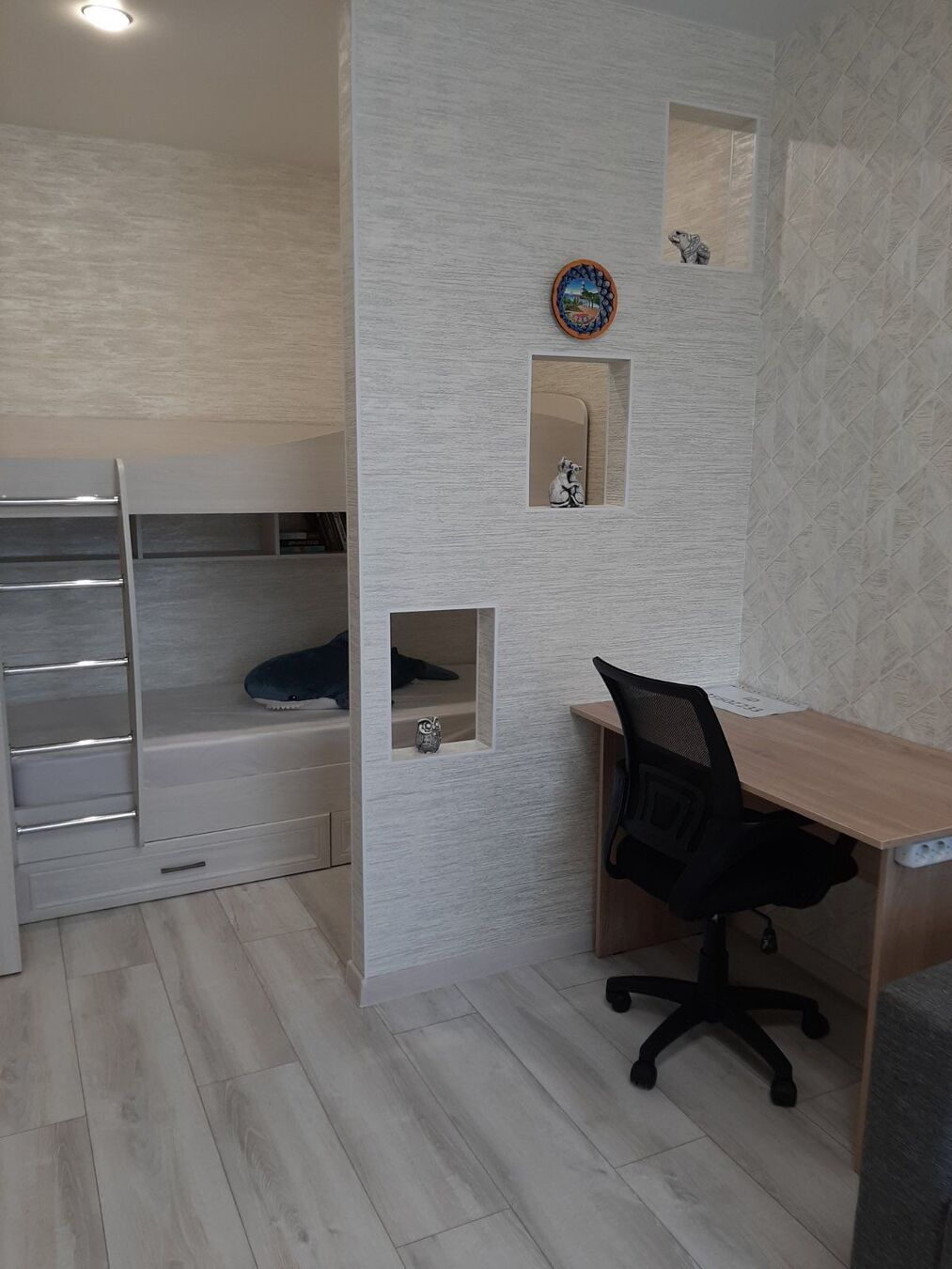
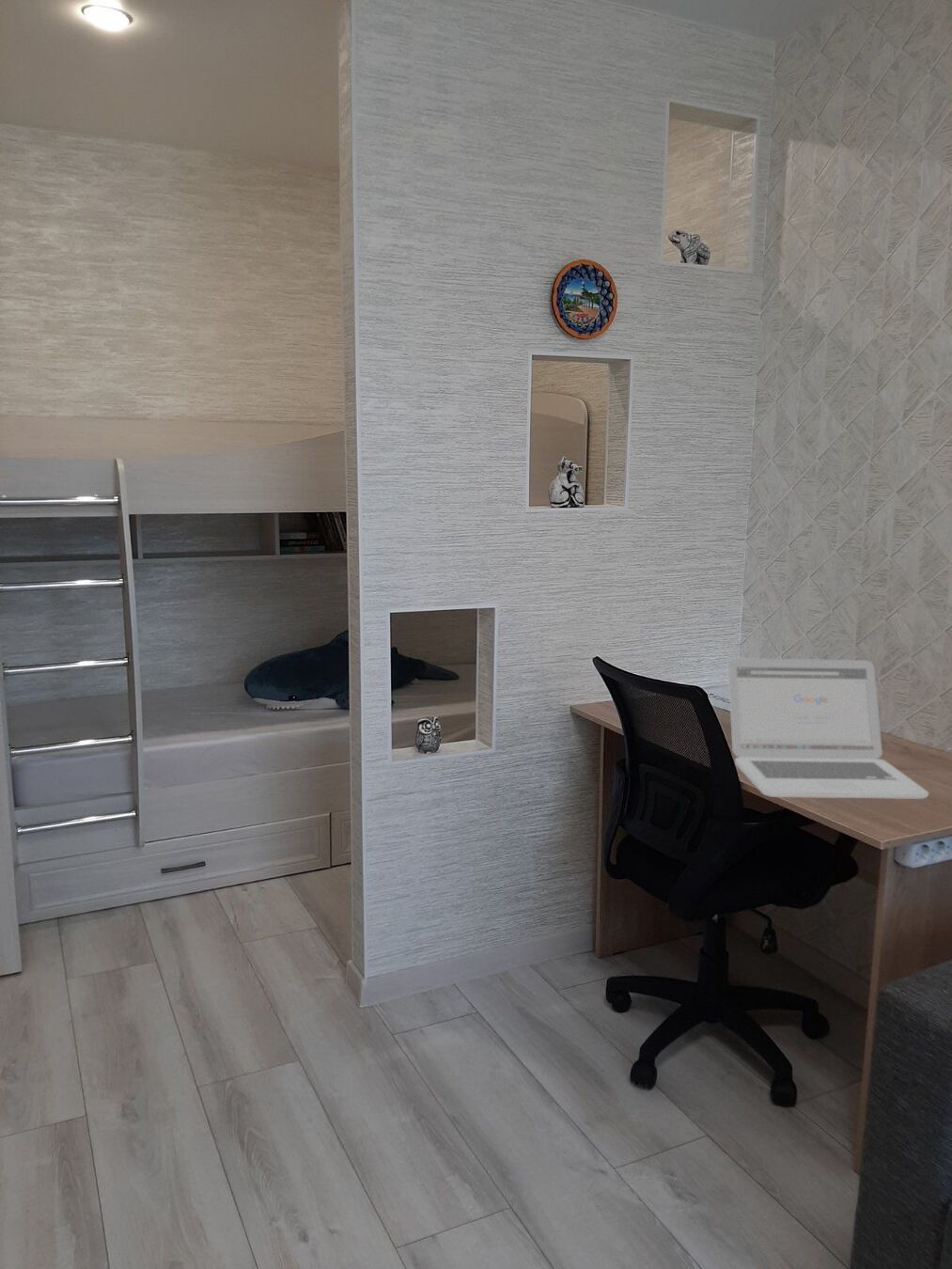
+ laptop [727,657,929,800]
